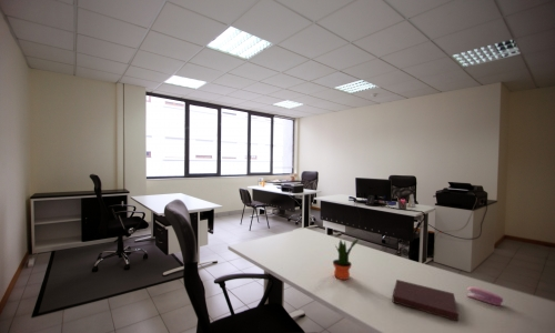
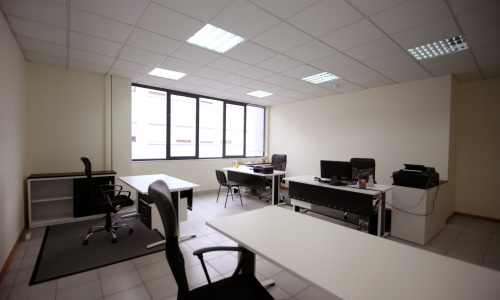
- potted plant [332,235,361,281]
- stapler [466,285,504,306]
- notebook [392,279,460,322]
